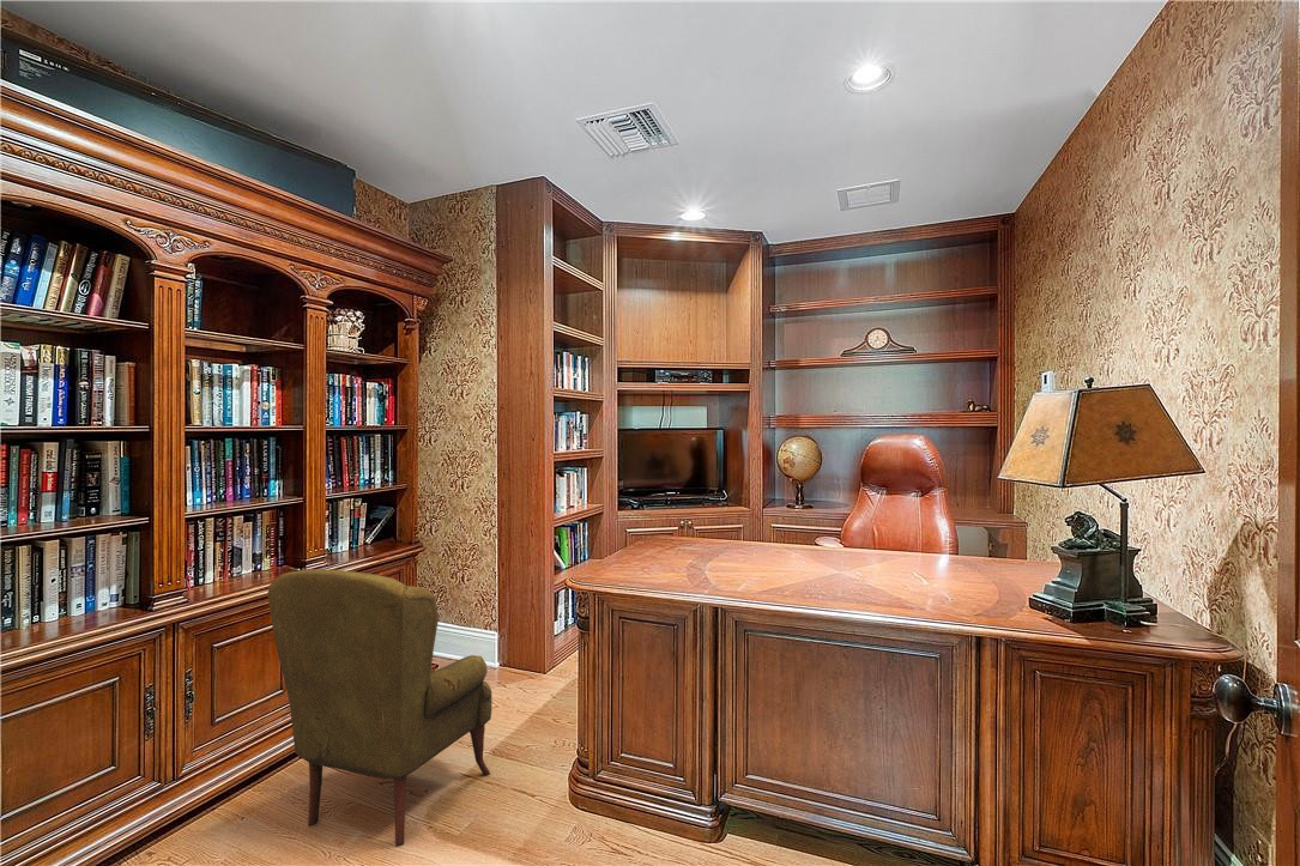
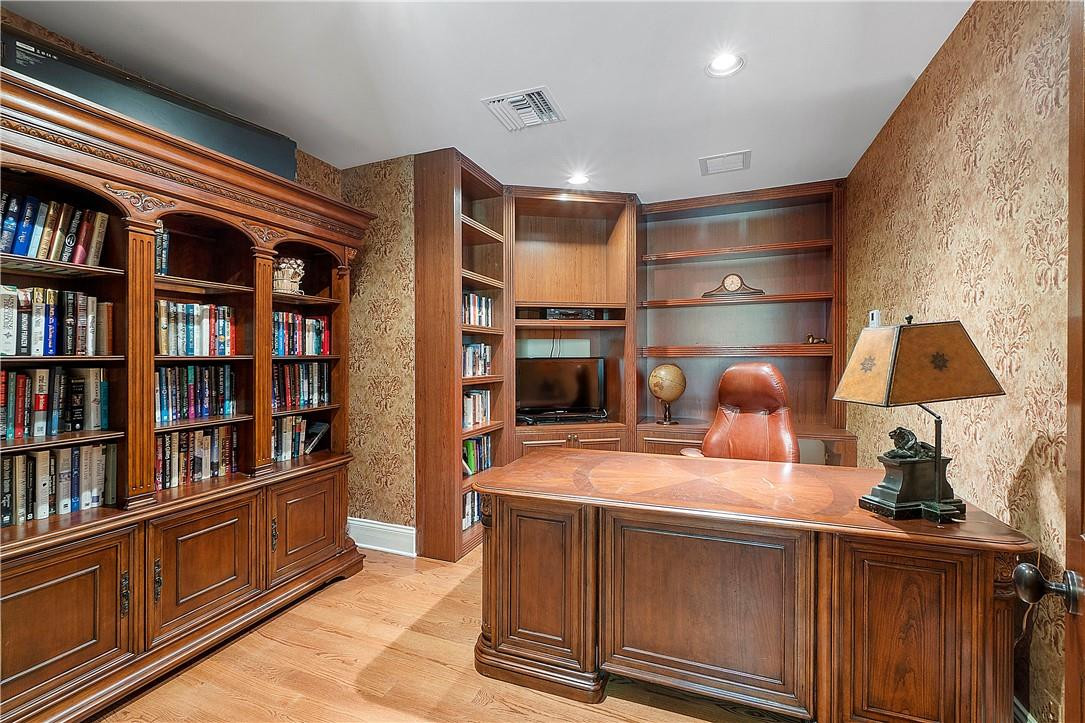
- armchair [266,568,494,848]
